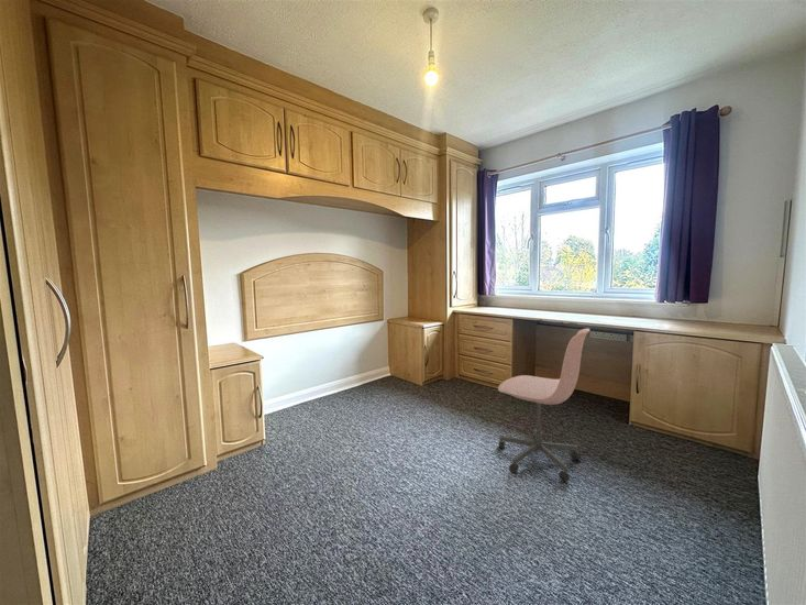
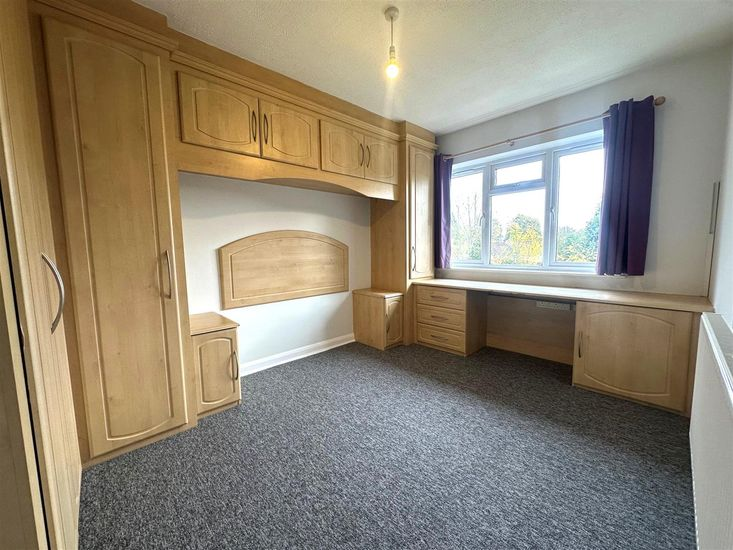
- office chair [497,328,590,483]
